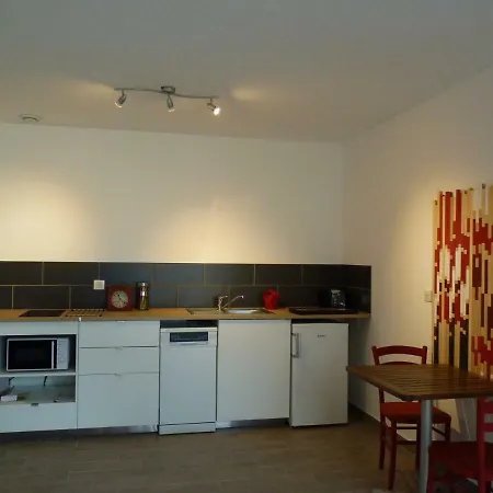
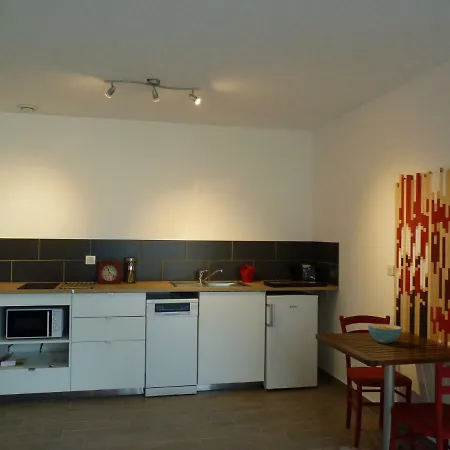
+ cereal bowl [367,323,403,345]
